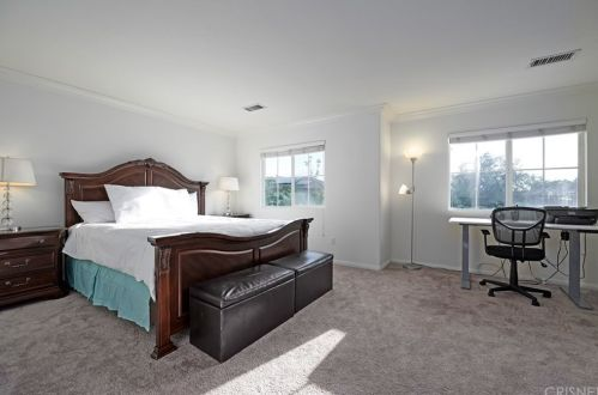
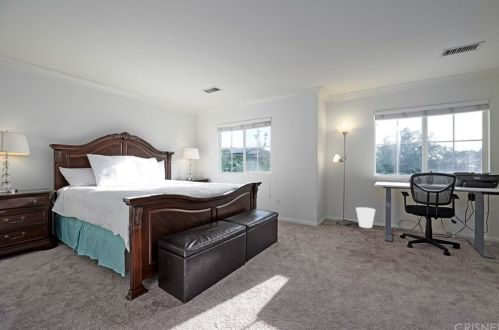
+ wastebasket [355,206,377,229]
